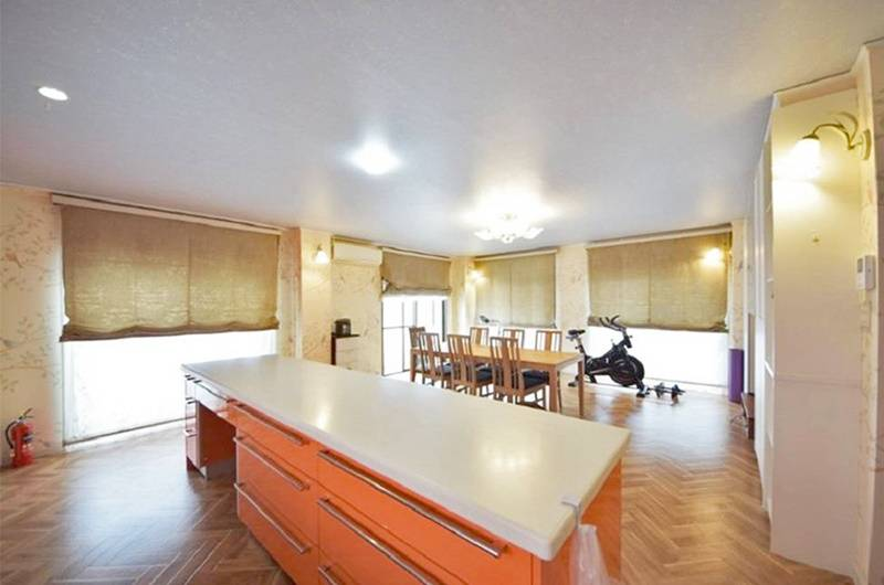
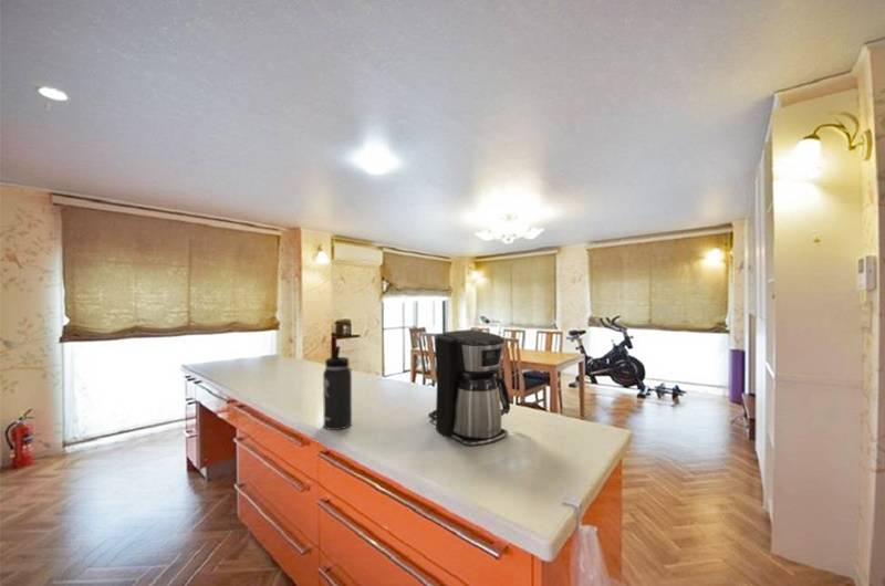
+ thermos bottle [322,345,353,431]
+ coffee maker [427,328,511,448]
